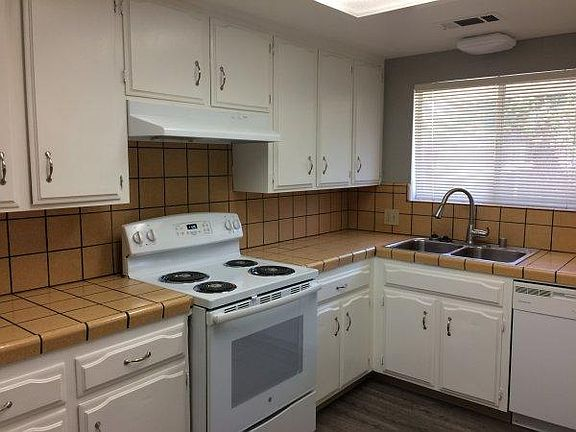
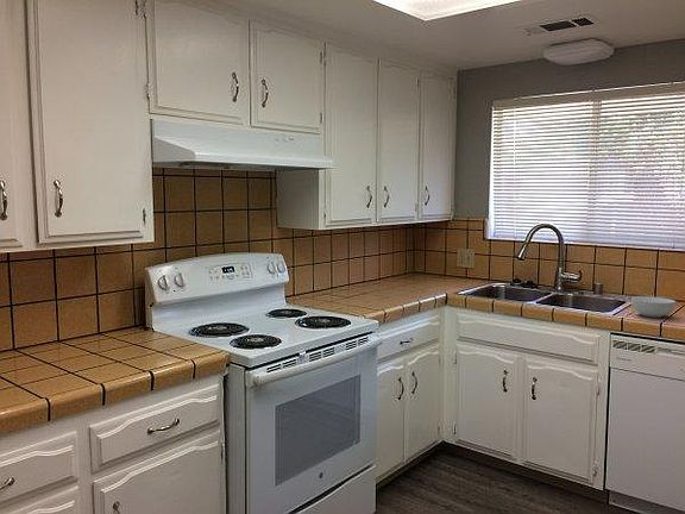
+ cereal bowl [630,295,677,318]
